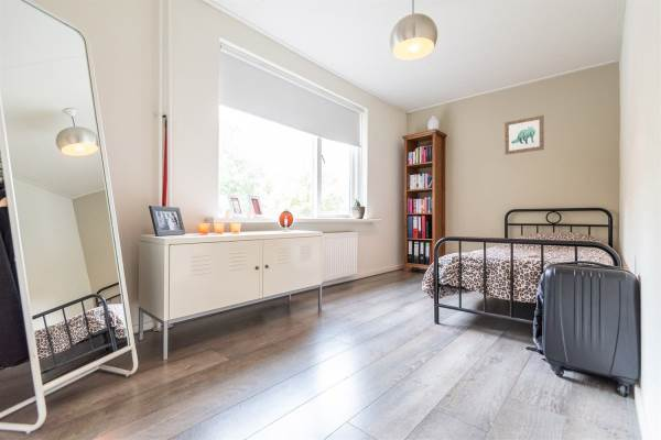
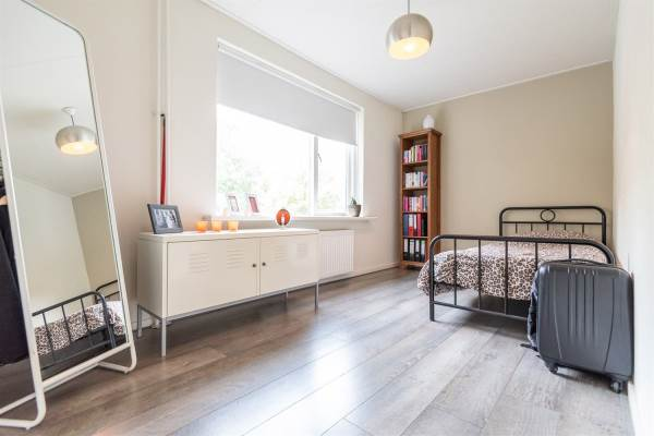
- wall art [503,114,545,156]
